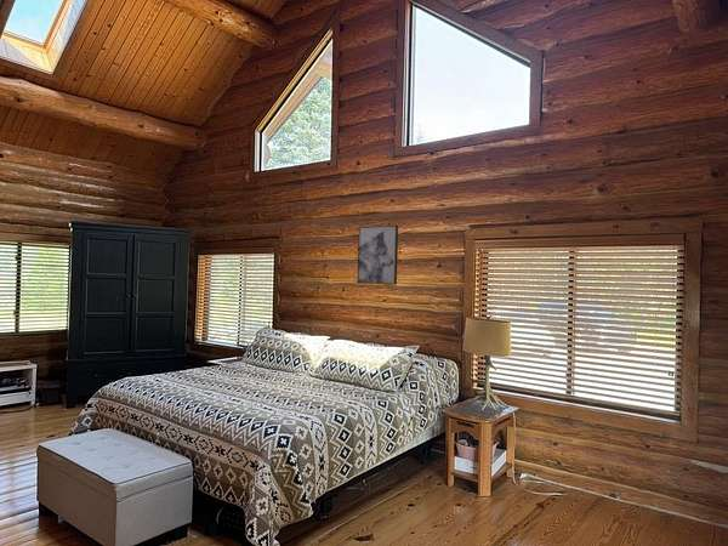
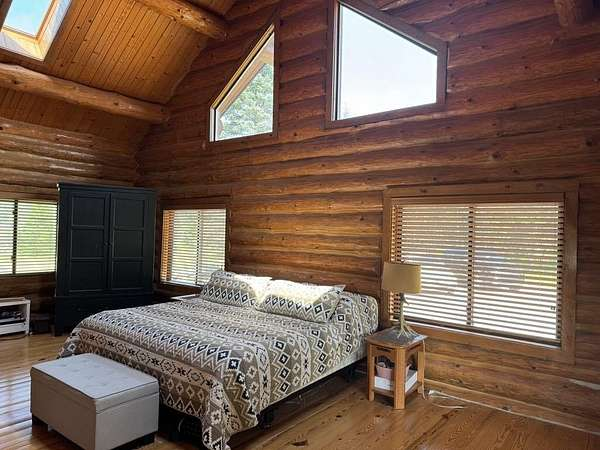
- wall art [357,224,399,286]
